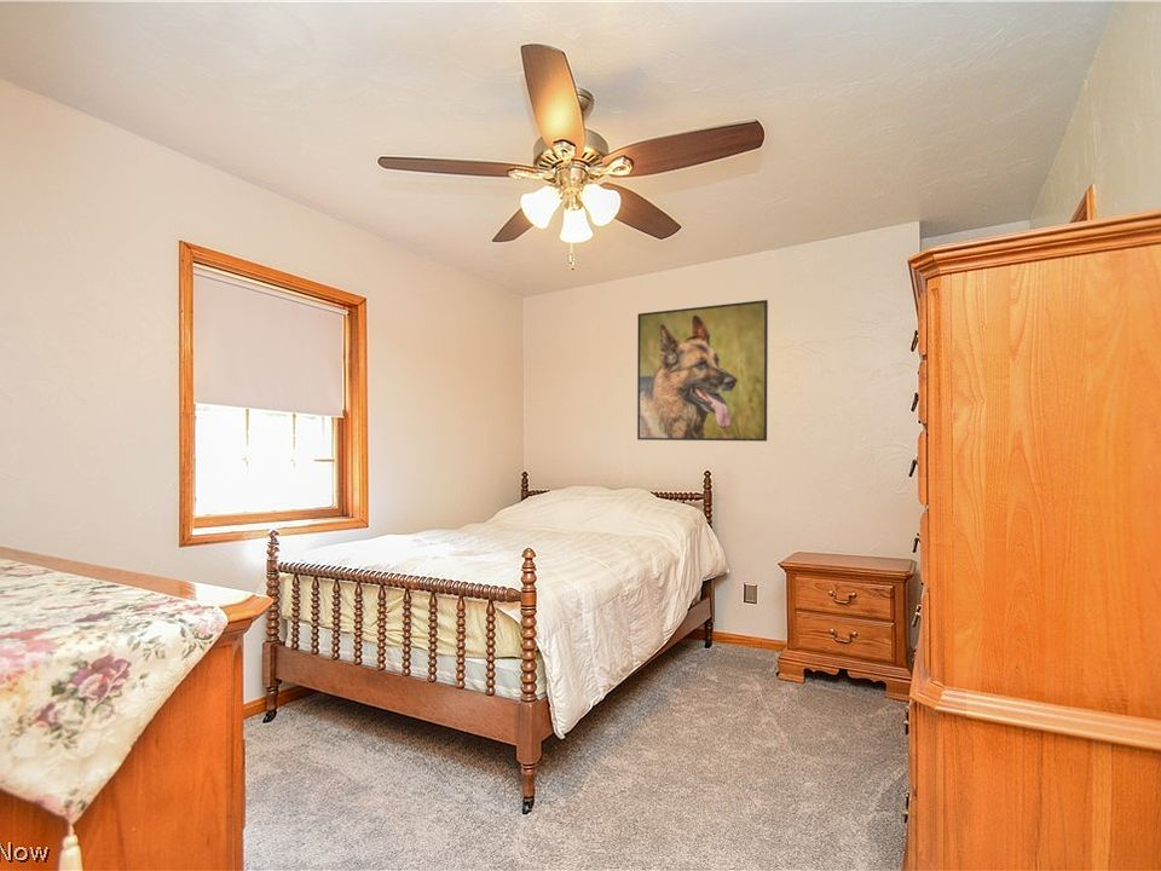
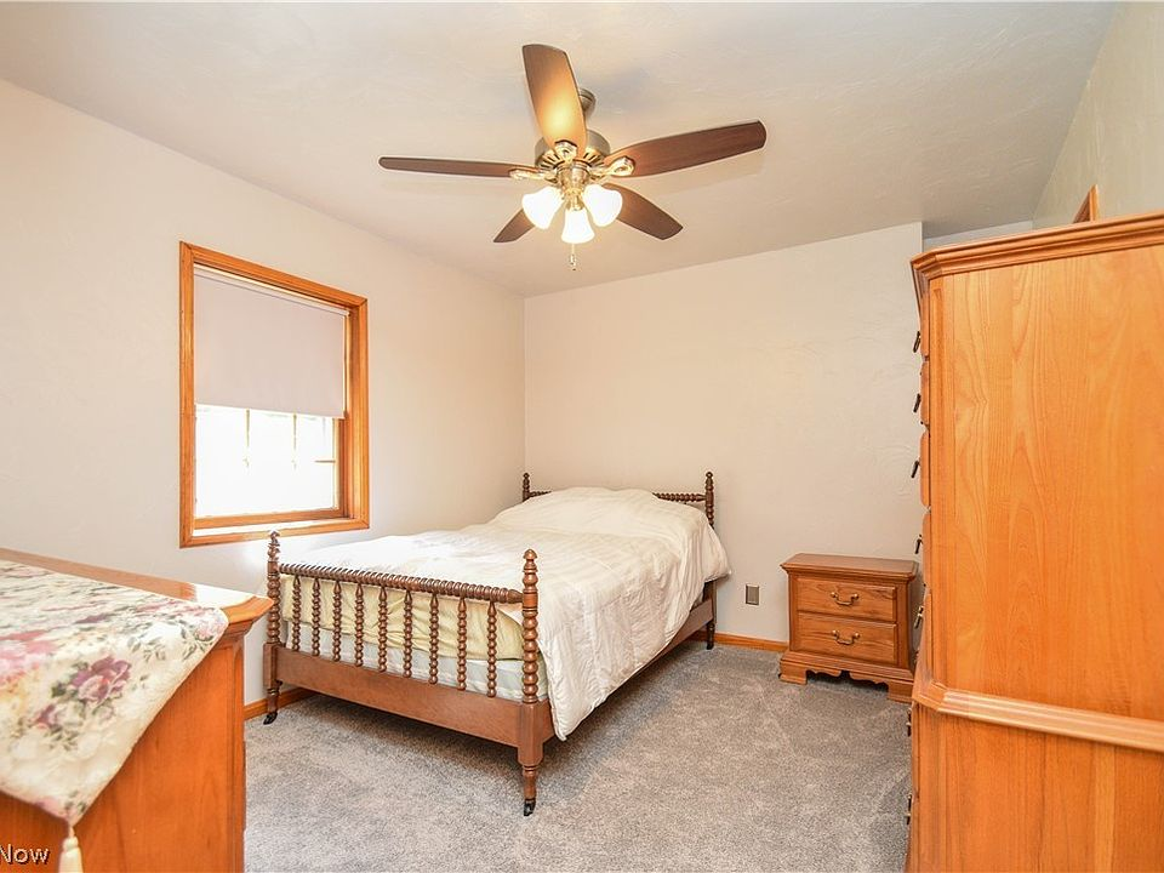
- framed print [636,299,769,443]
